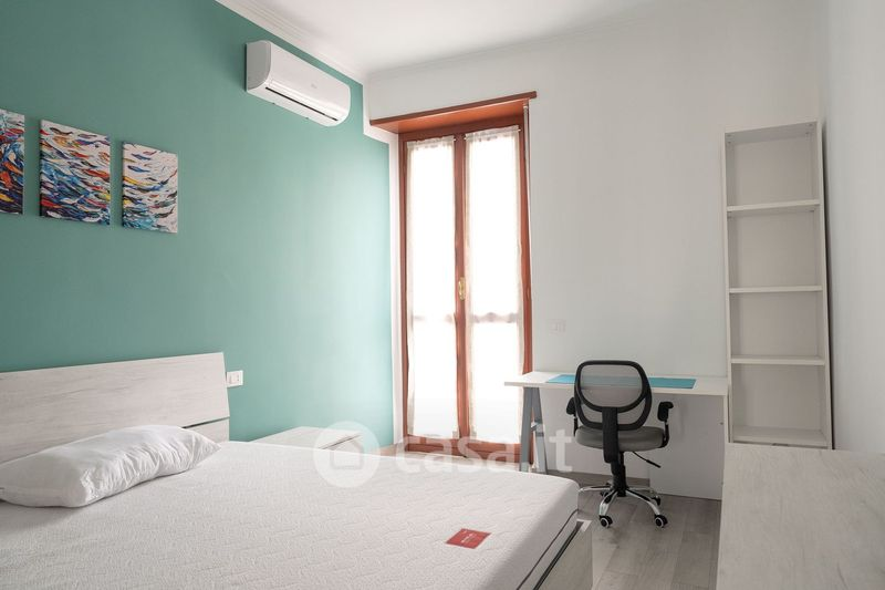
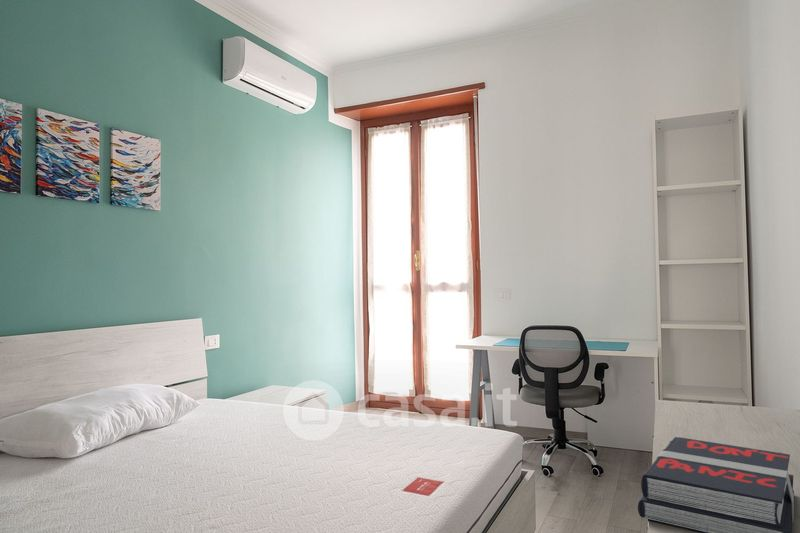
+ book [637,436,795,533]
